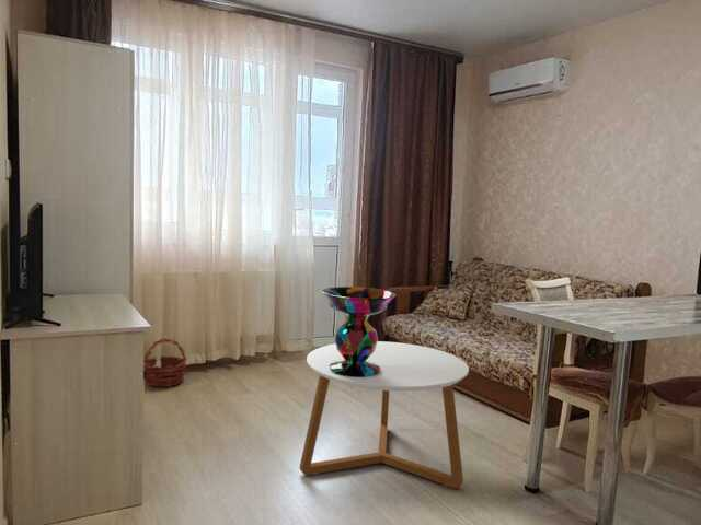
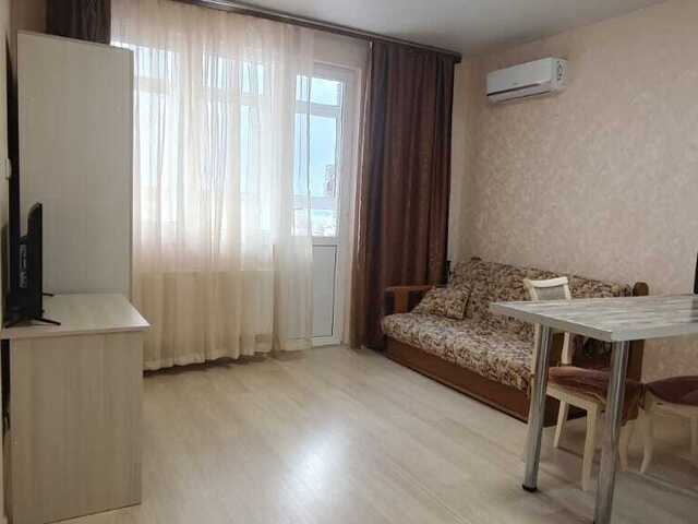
- coffee table [299,340,470,489]
- decorative bowl [320,285,397,377]
- basket [143,337,188,387]
